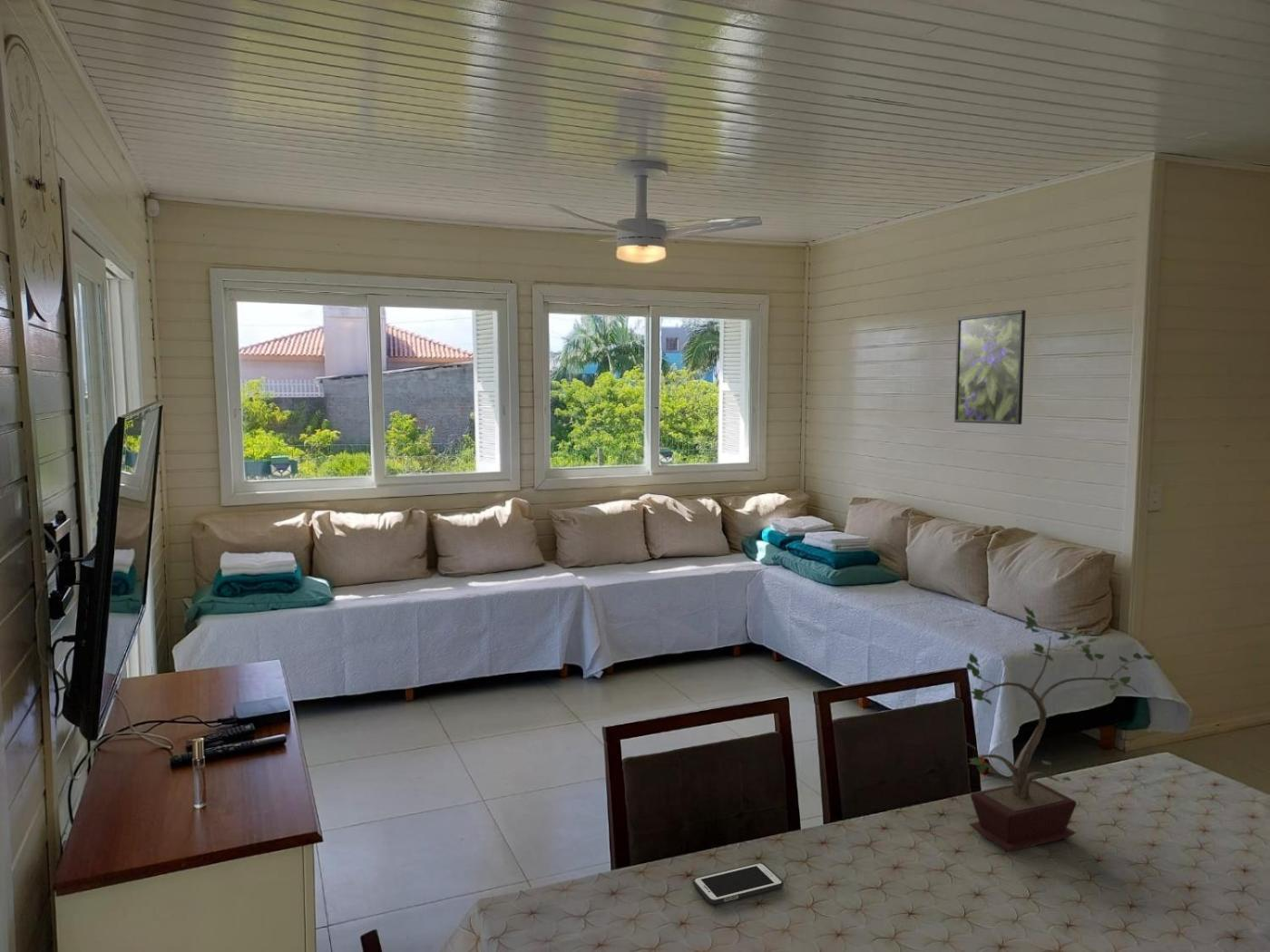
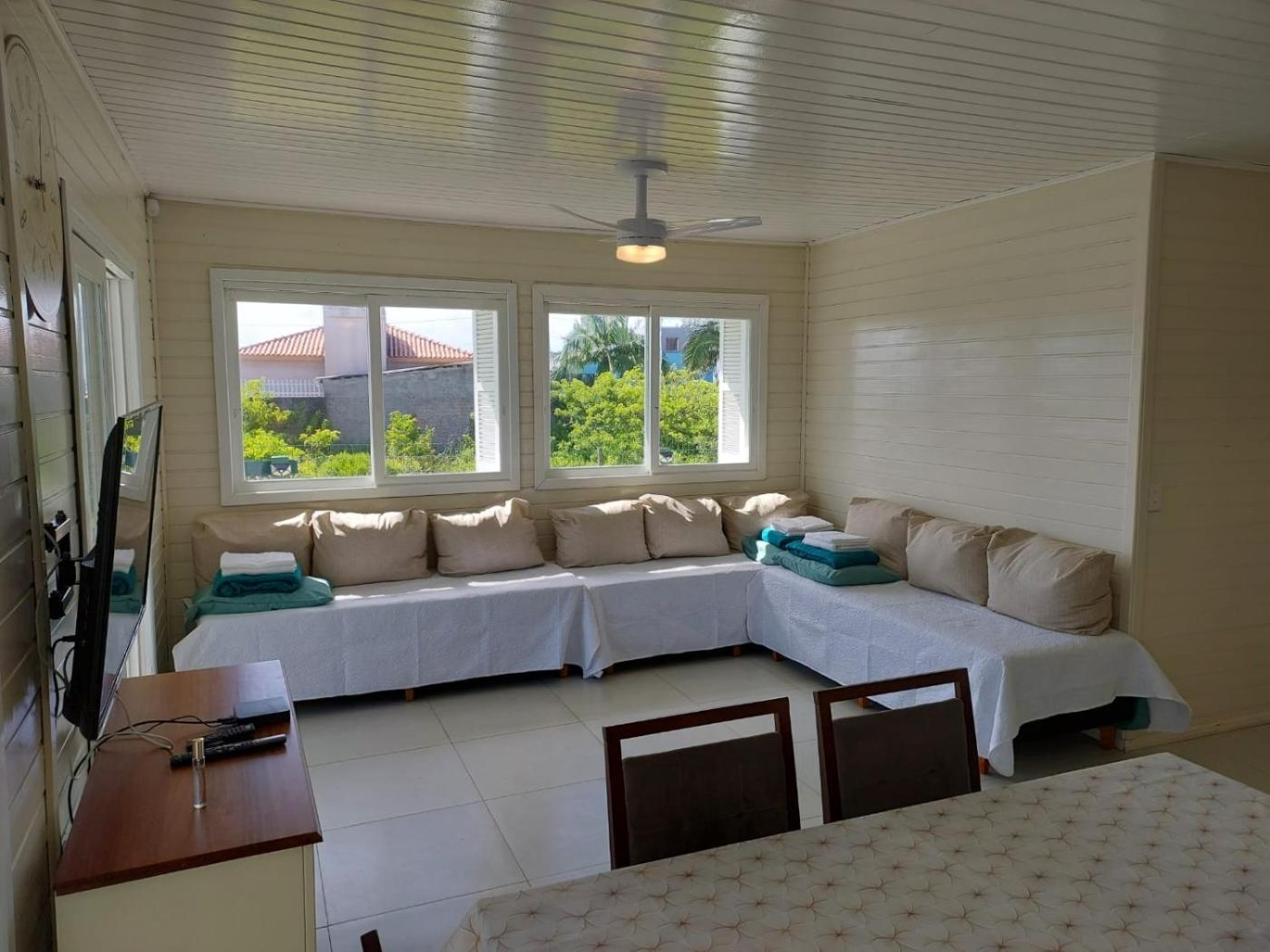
- potted plant [963,605,1156,852]
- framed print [953,309,1027,425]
- cell phone [692,861,785,906]
